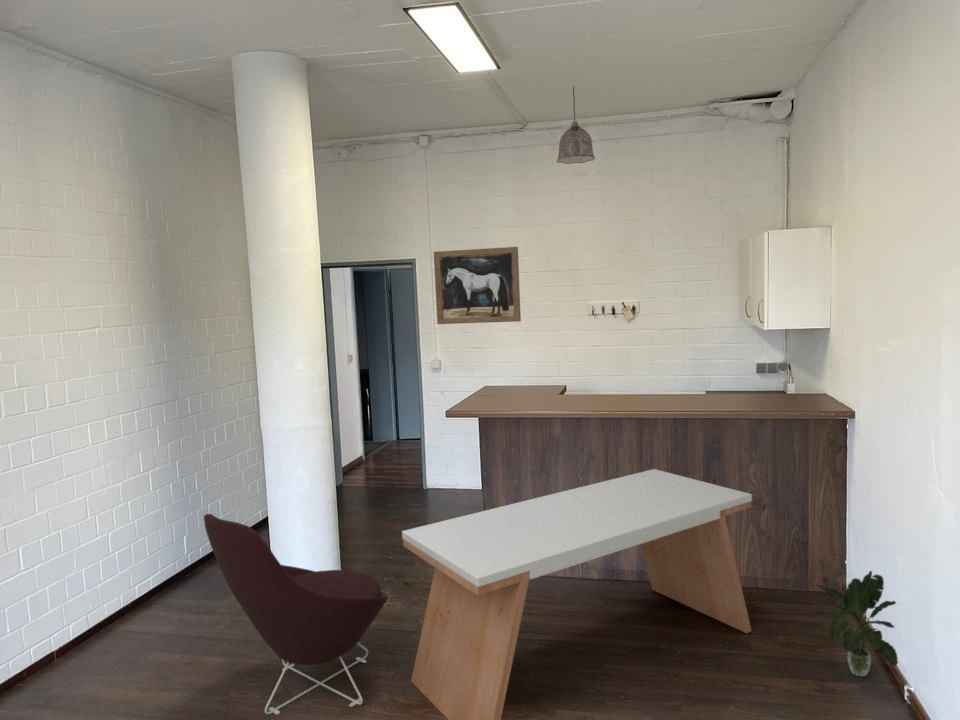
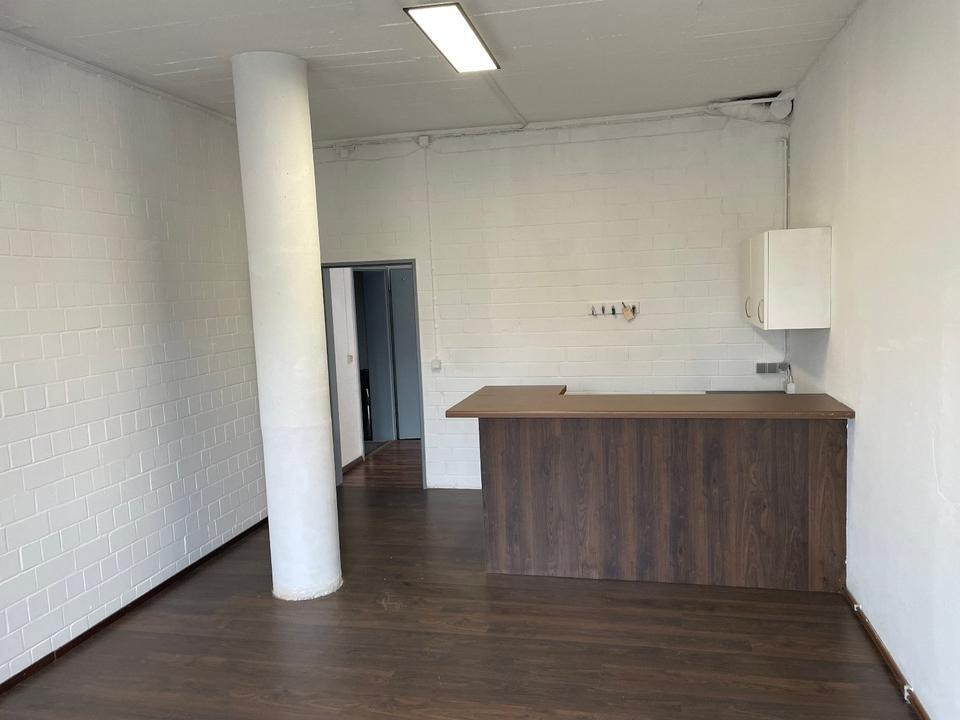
- dining table [401,468,753,720]
- chair [203,513,389,716]
- wall art [433,246,522,325]
- pendant lamp [556,85,596,165]
- potted plant [814,570,899,678]
